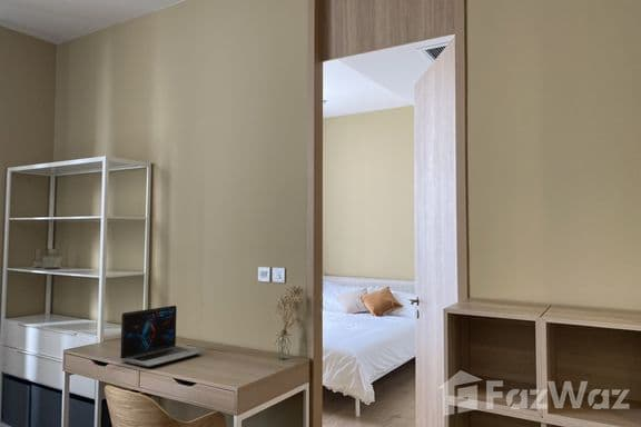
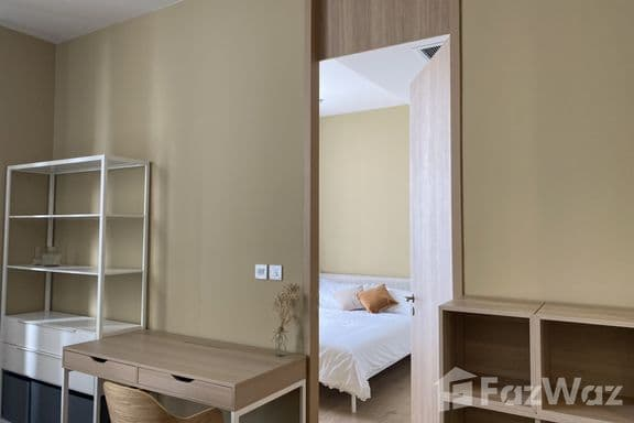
- laptop [119,305,204,368]
